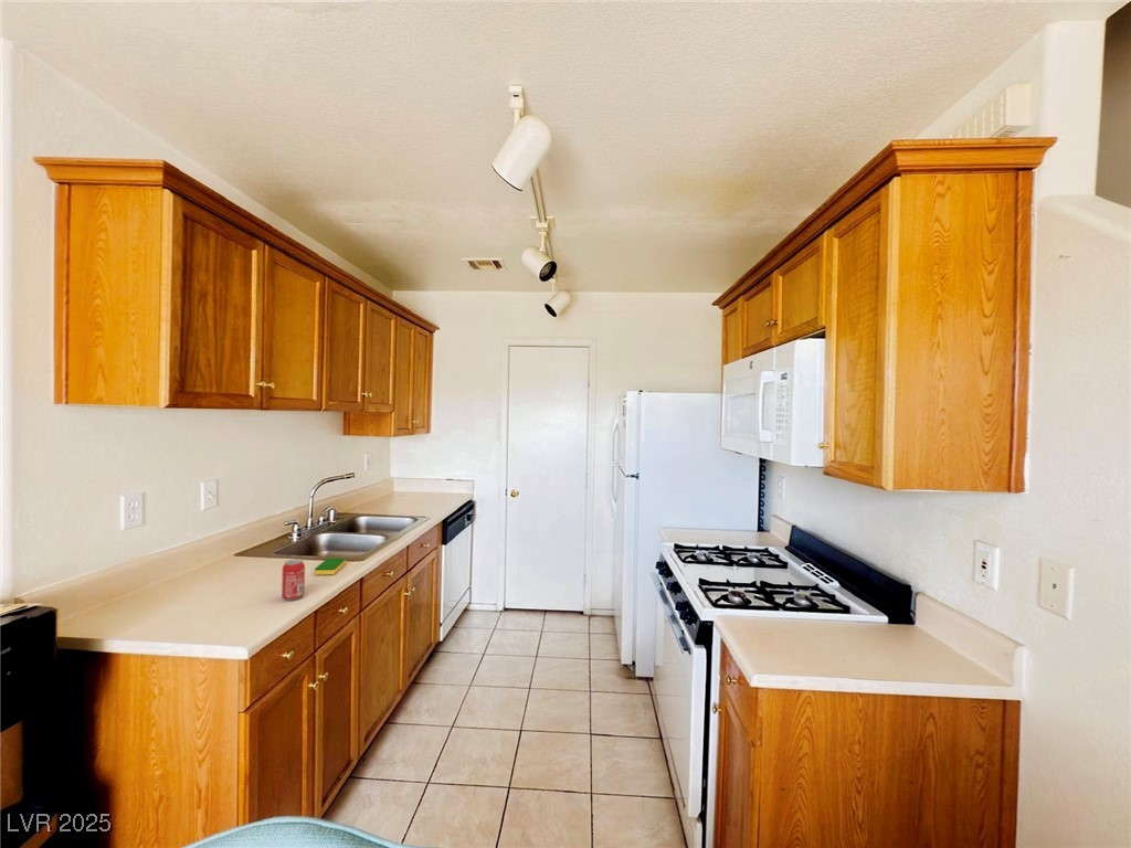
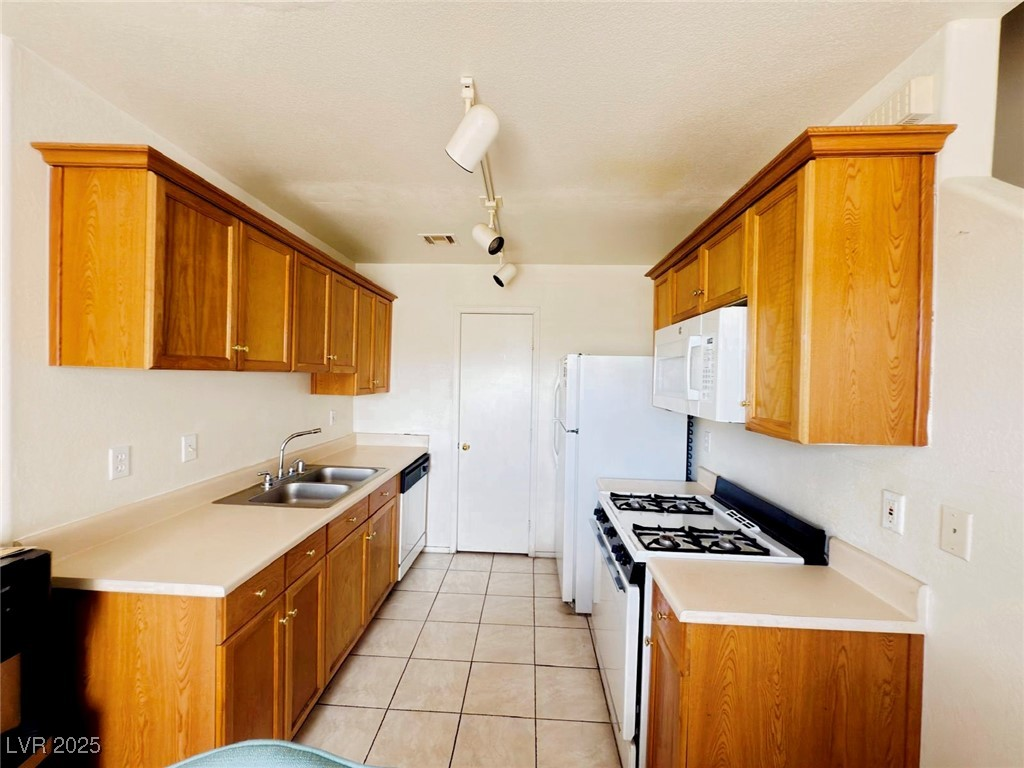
- beverage can [281,558,306,602]
- dish sponge [314,556,347,576]
